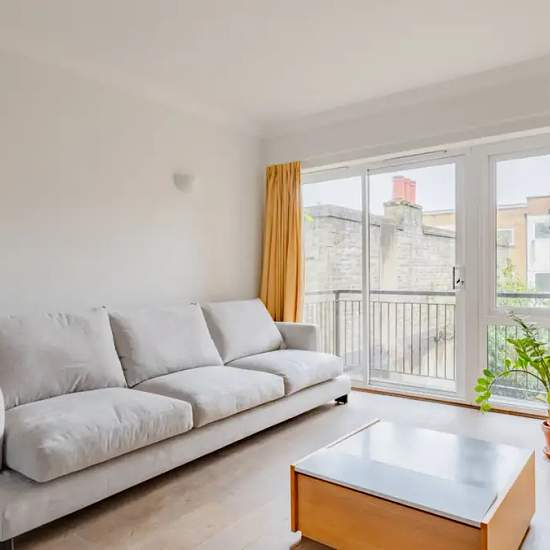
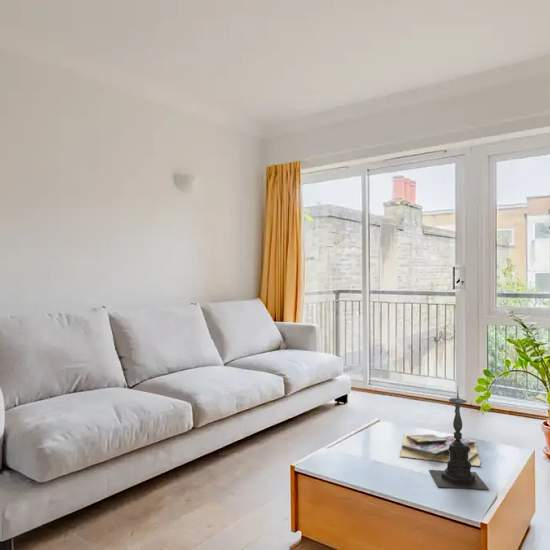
+ candle holder [428,387,490,490]
+ video game cases [399,433,482,467]
